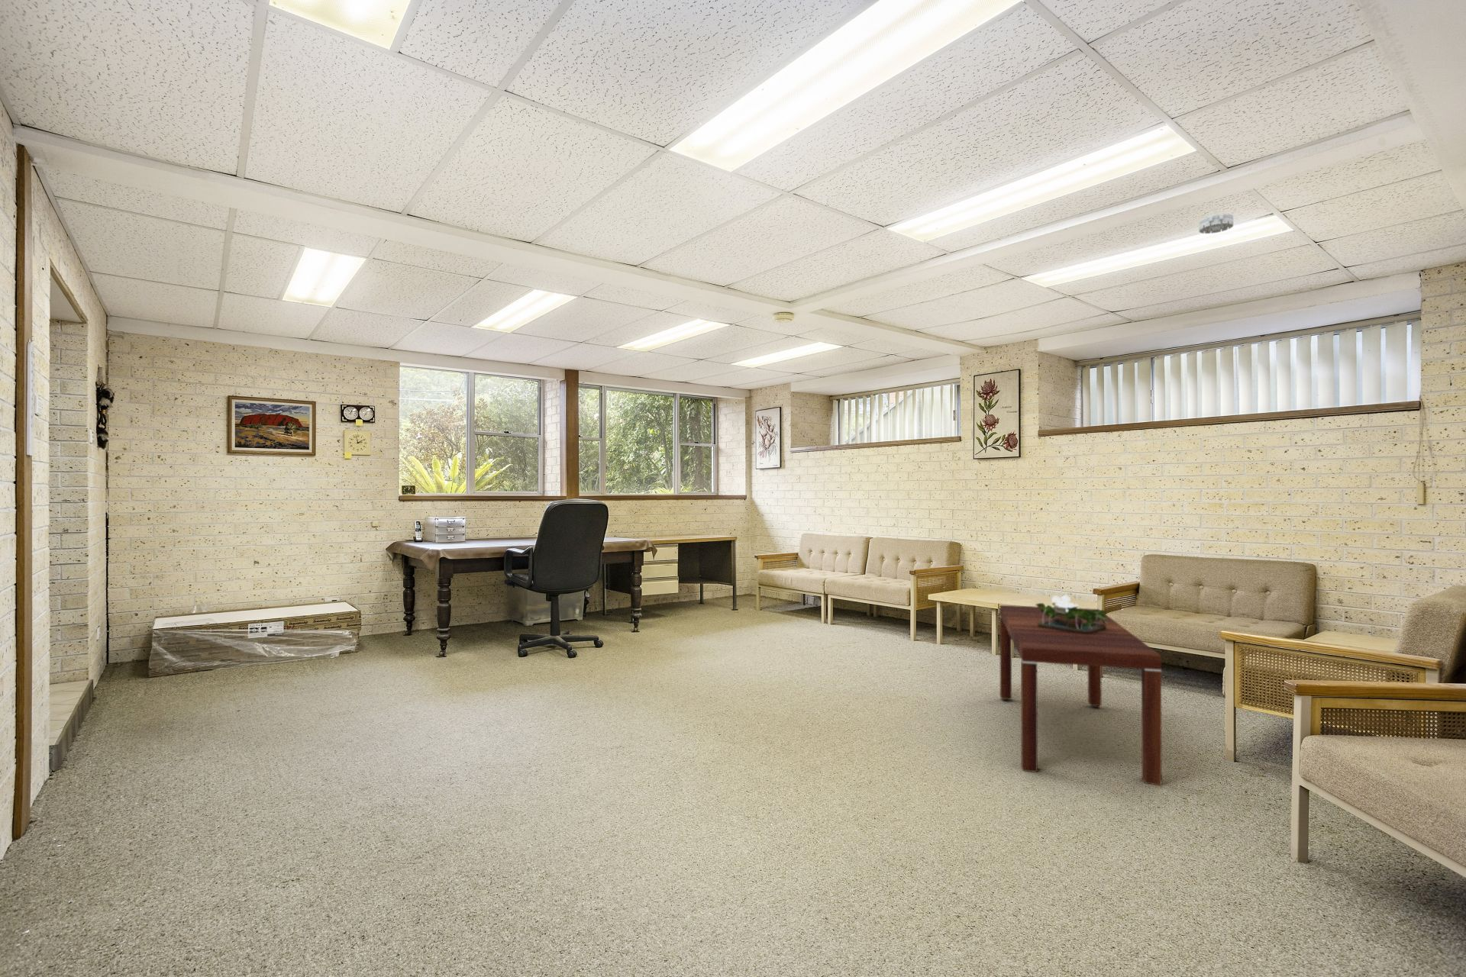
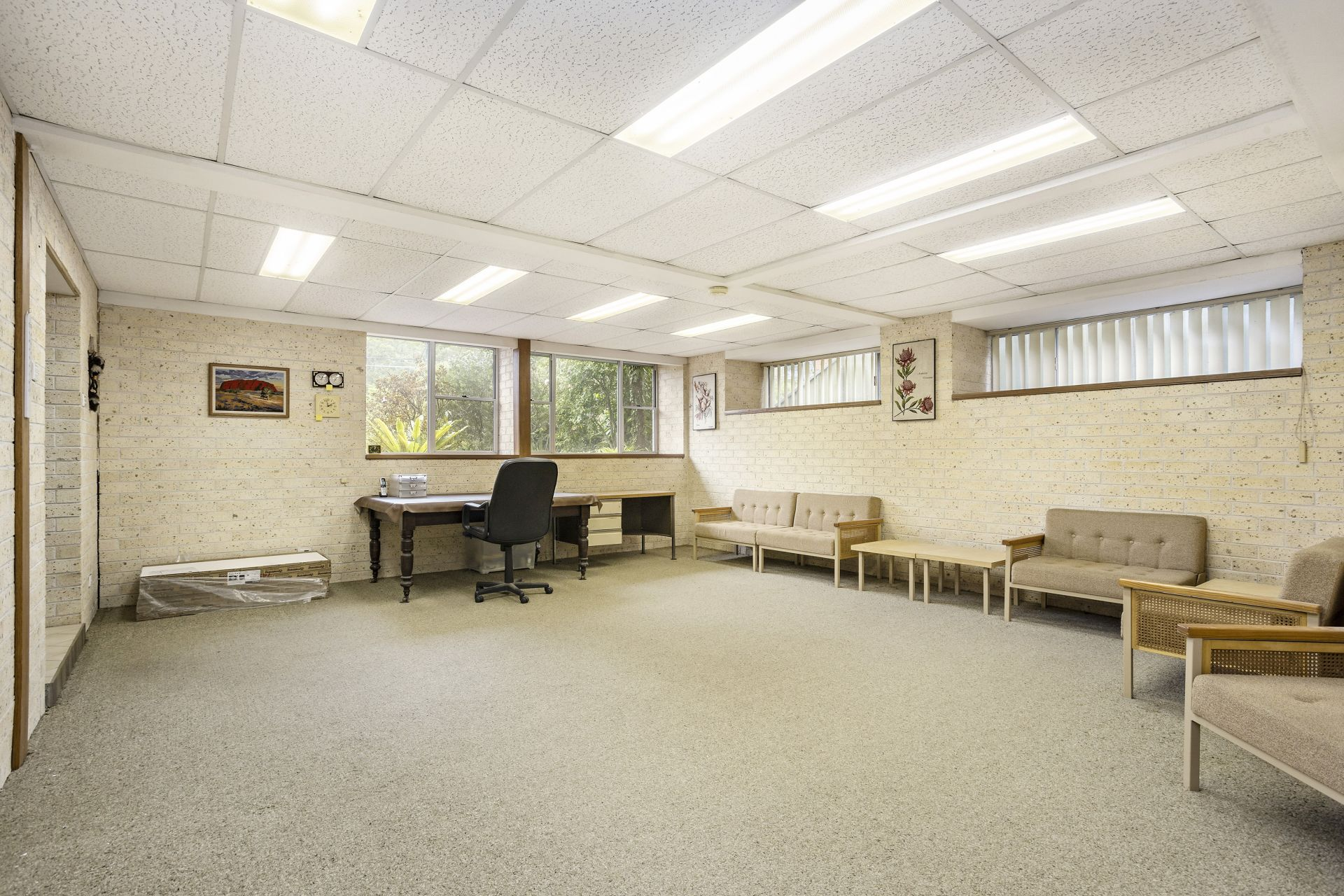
- smoke detector [1198,213,1234,234]
- coffee table [999,604,1162,786]
- potted plant [1035,594,1107,634]
